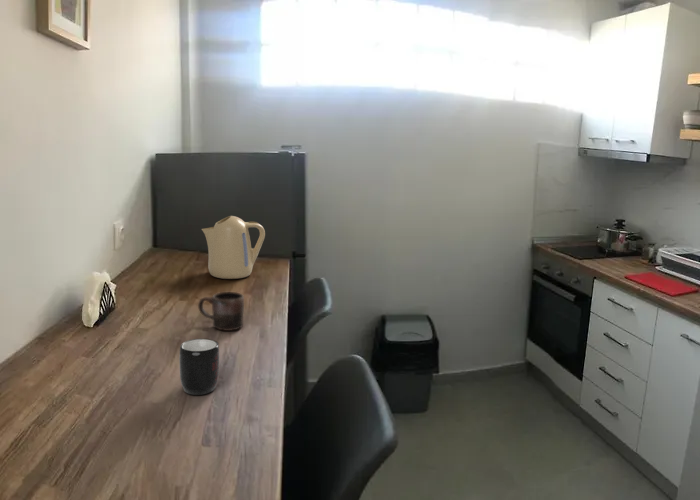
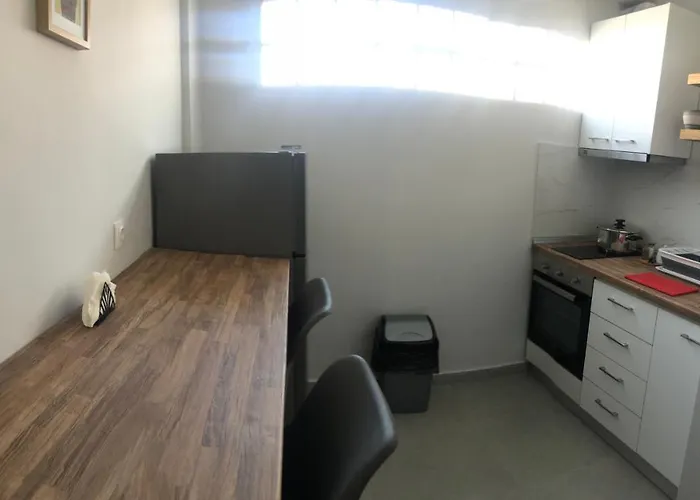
- kettle [201,215,266,280]
- mug [178,338,220,396]
- mug [197,291,245,332]
